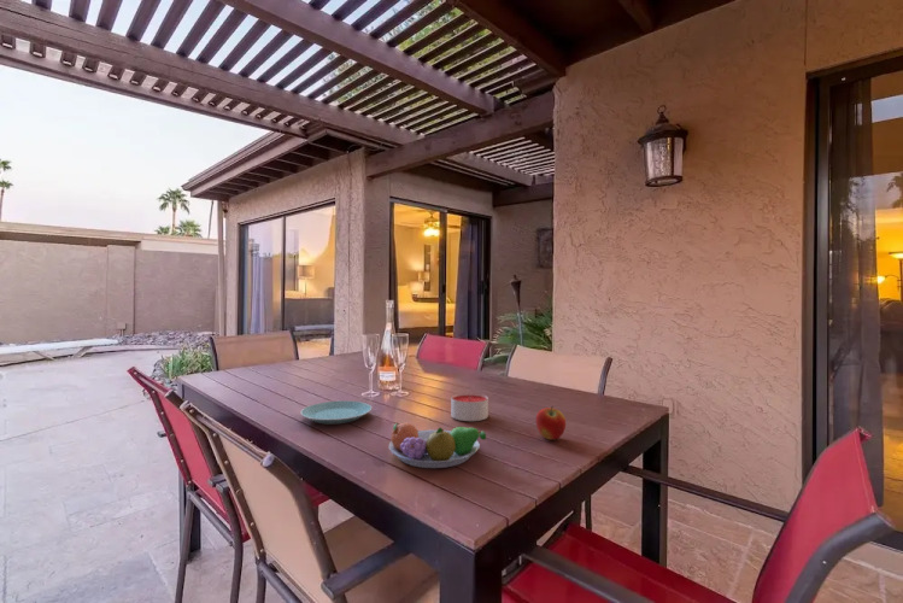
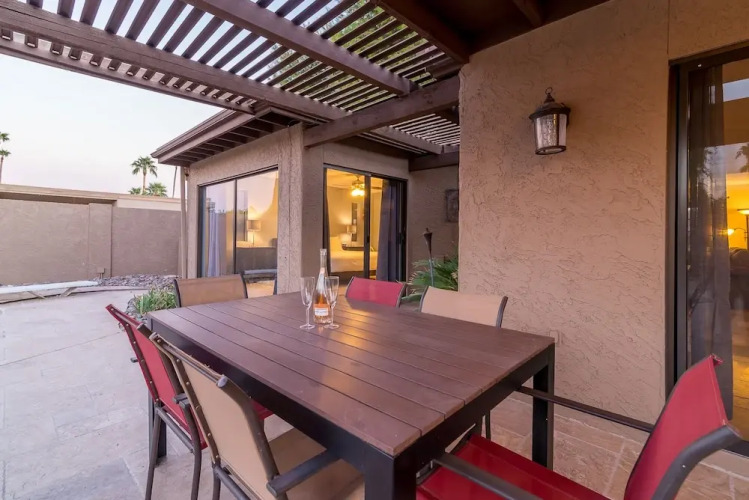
- plate [299,399,373,426]
- candle [450,392,489,422]
- apple [535,405,567,441]
- fruit bowl [388,422,487,469]
